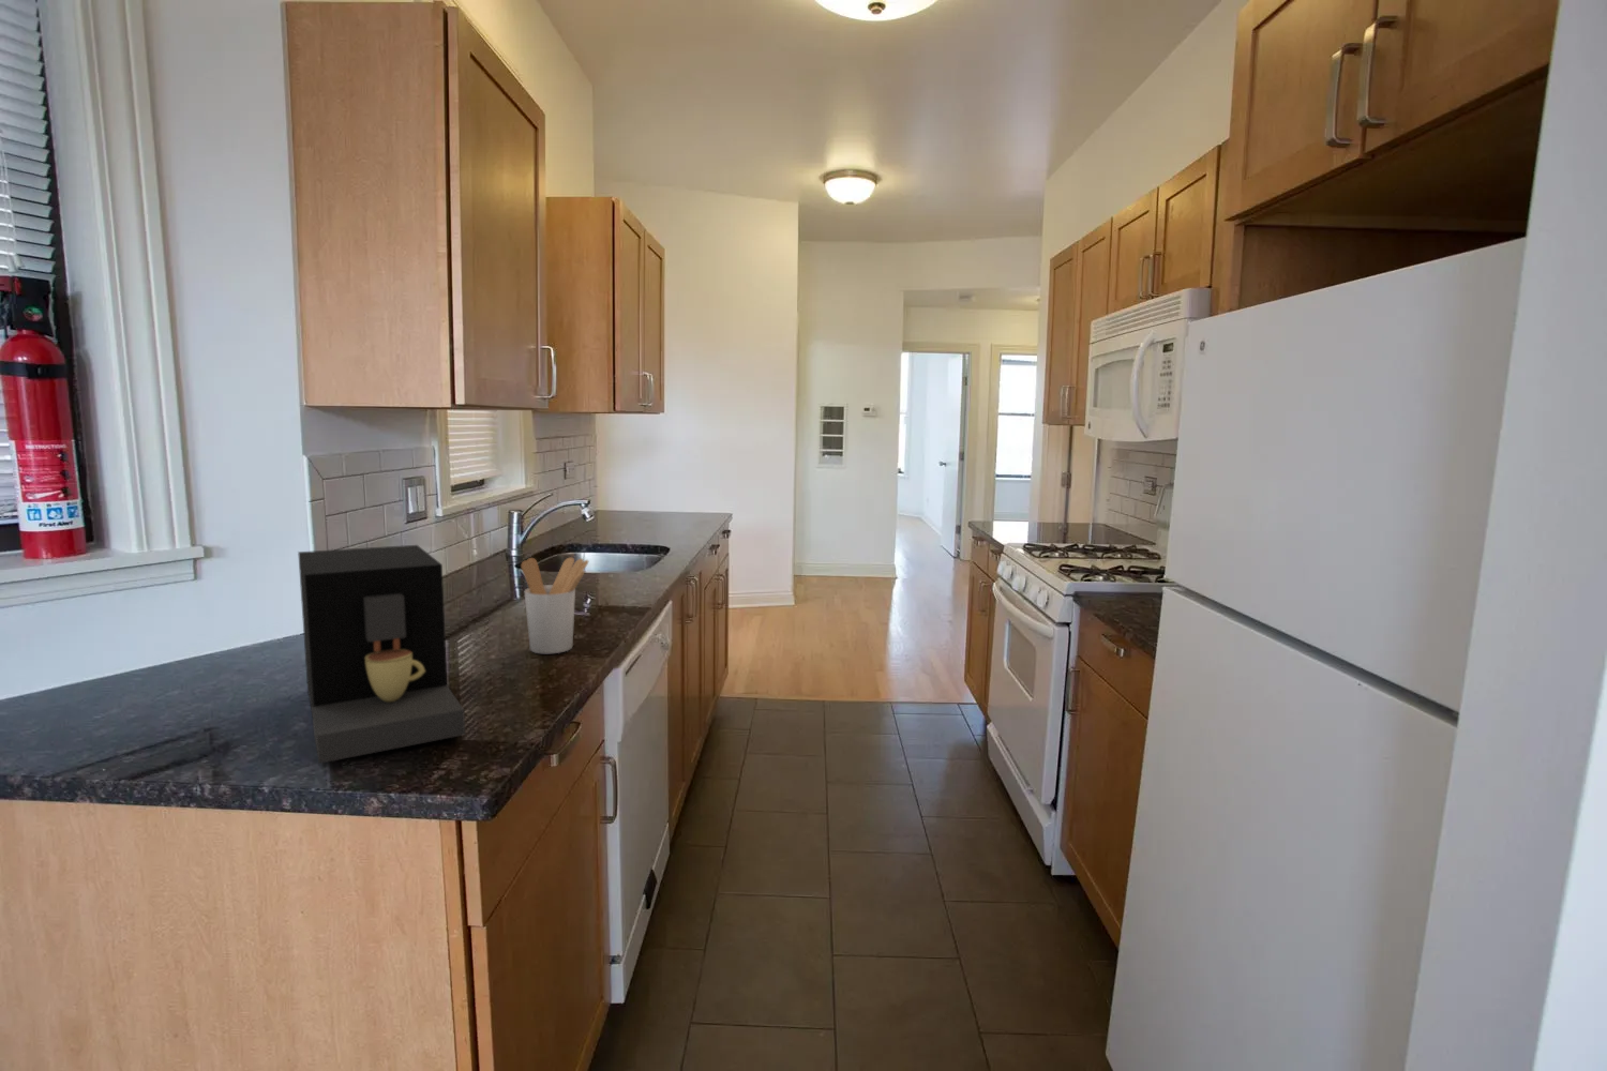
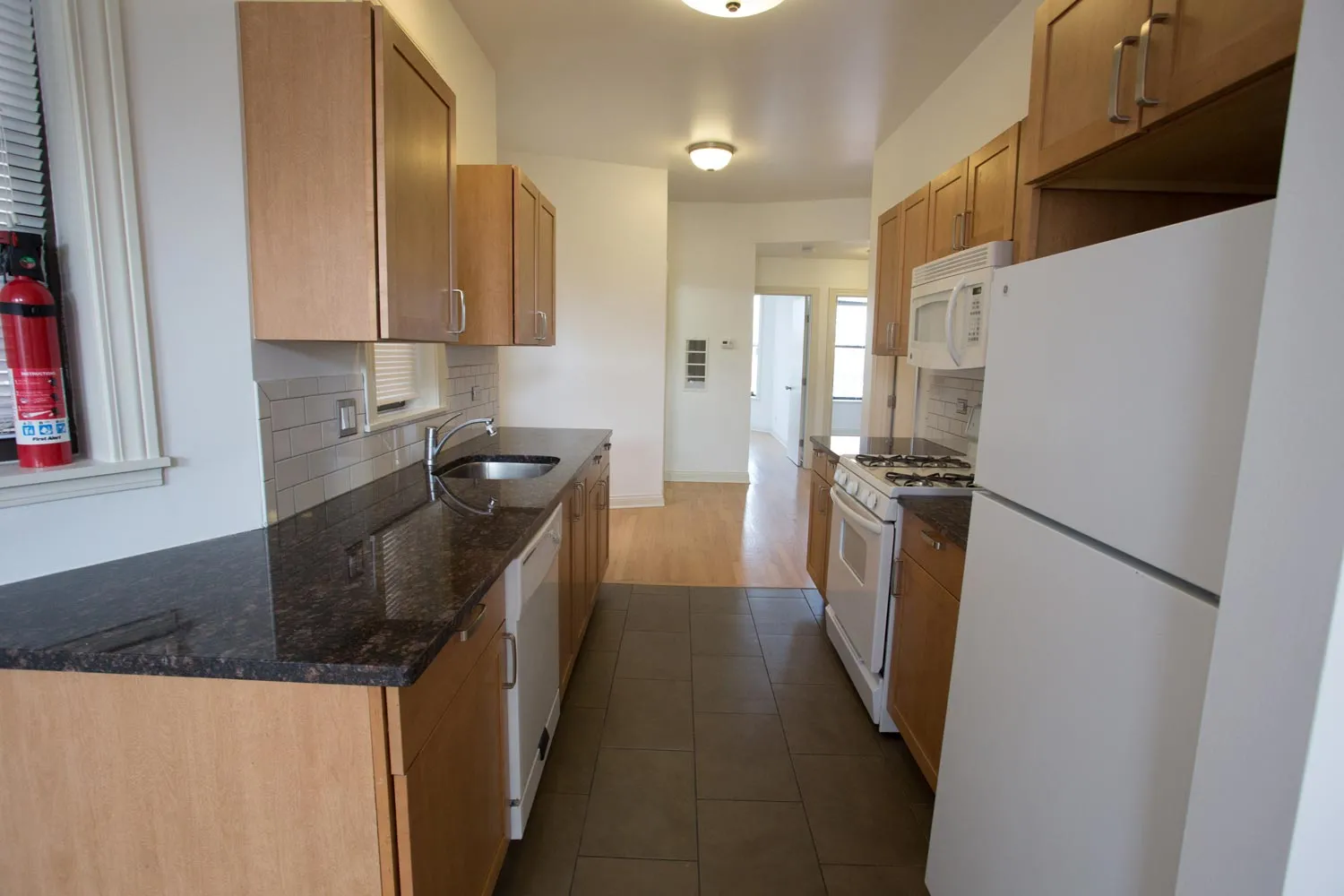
- coffee maker [297,544,466,765]
- utensil holder [520,556,589,654]
